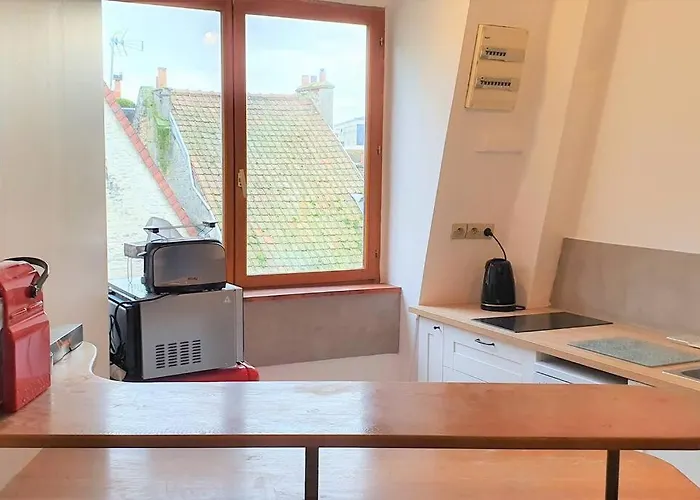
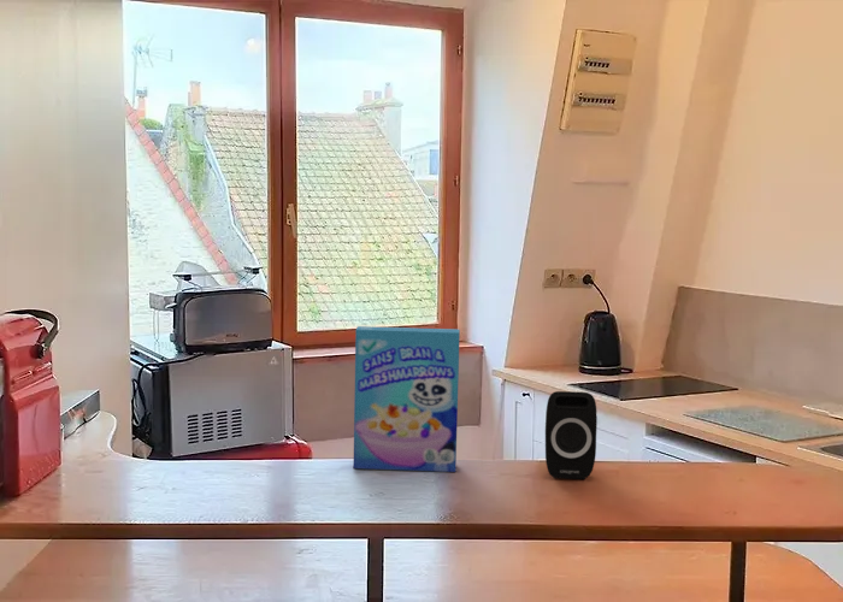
+ speaker [544,390,599,480]
+ cereal box [352,325,461,473]
